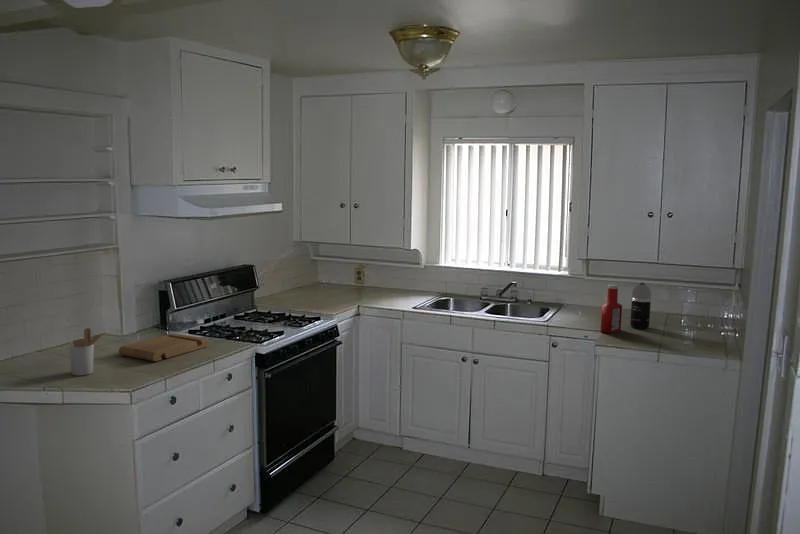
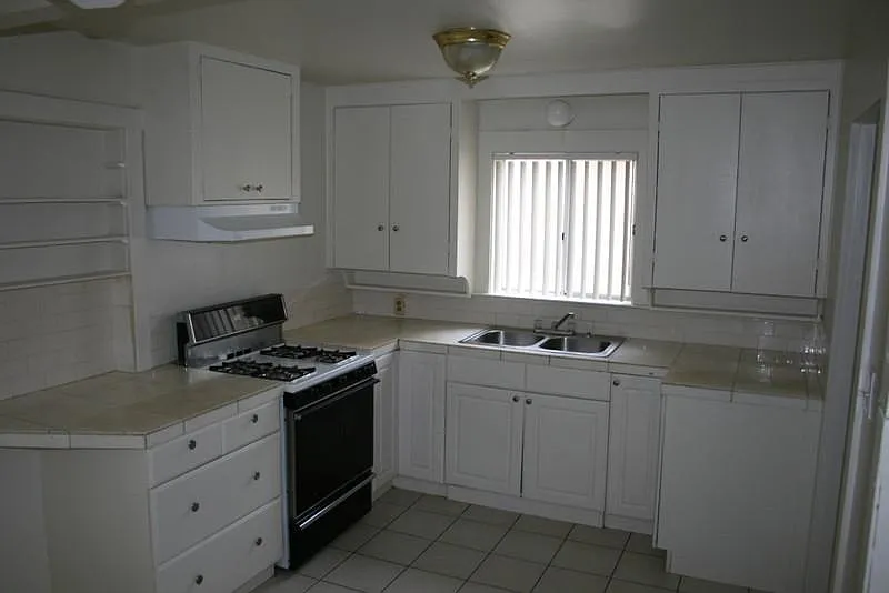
- soap bottle [599,283,623,334]
- utensil holder [67,327,107,376]
- cutting board [118,332,210,362]
- spray bottle [629,282,652,330]
